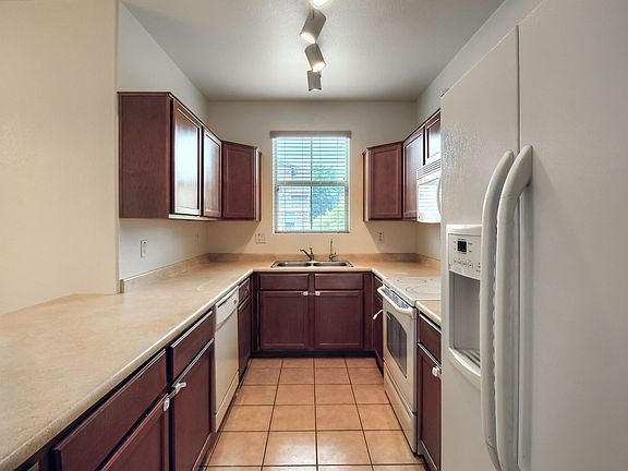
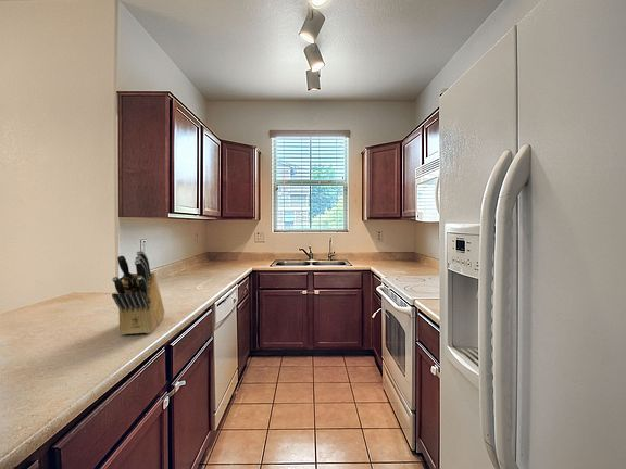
+ knife block [111,250,165,337]
